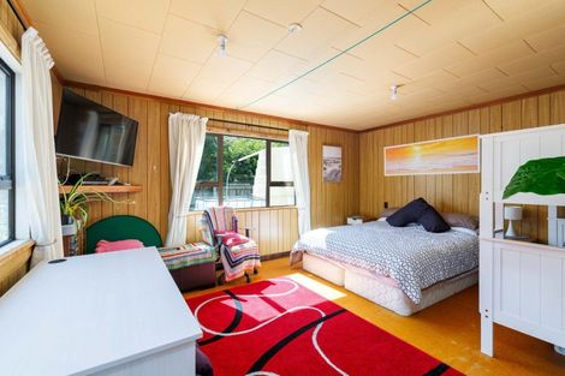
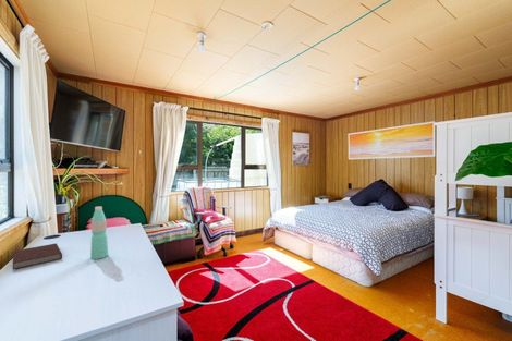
+ water bottle [89,206,109,260]
+ notebook [12,243,63,270]
